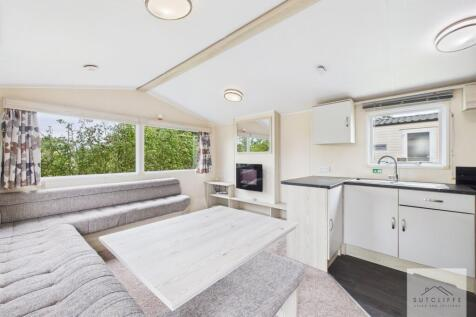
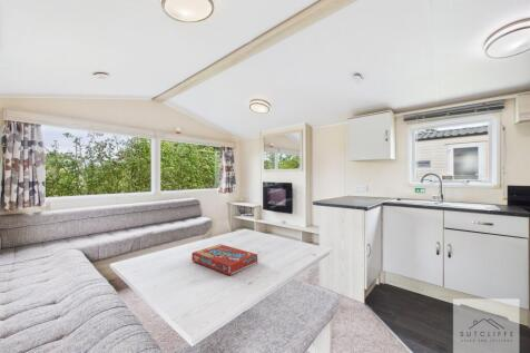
+ snack box [190,243,258,276]
